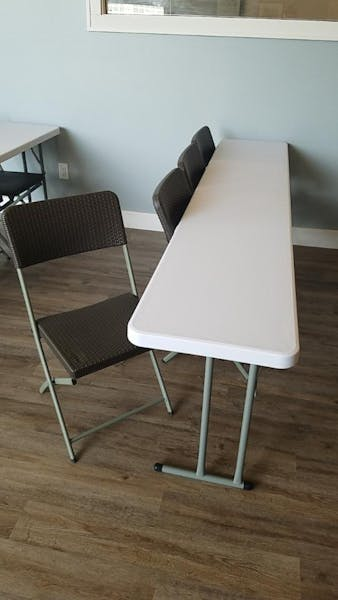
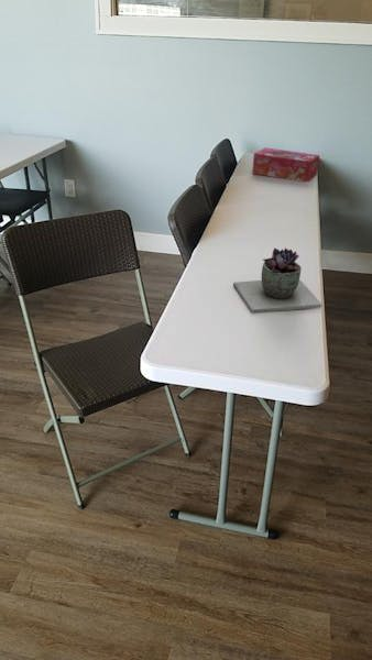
+ succulent plant [232,246,322,314]
+ tissue box [251,146,320,184]
